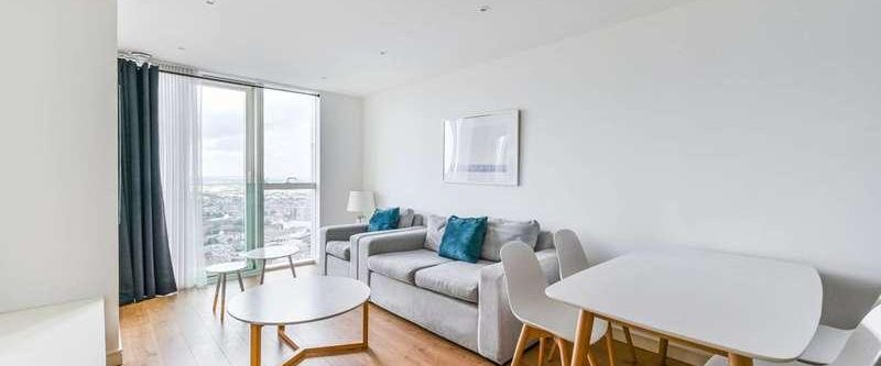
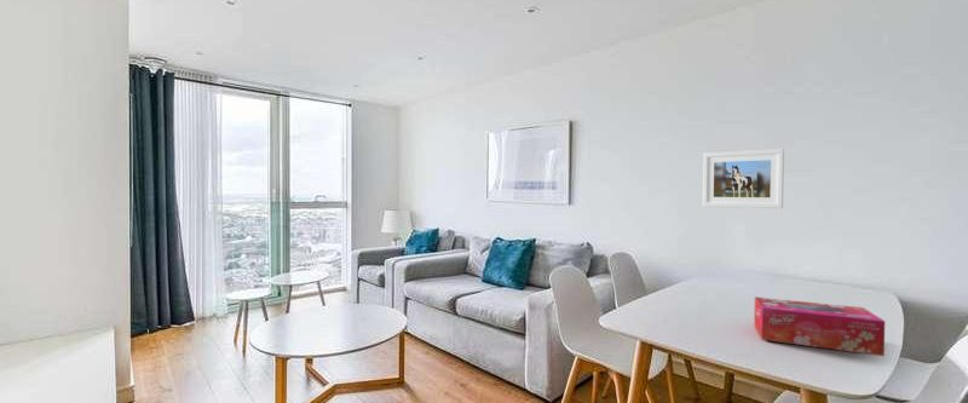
+ tissue box [753,297,886,357]
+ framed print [702,148,785,209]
